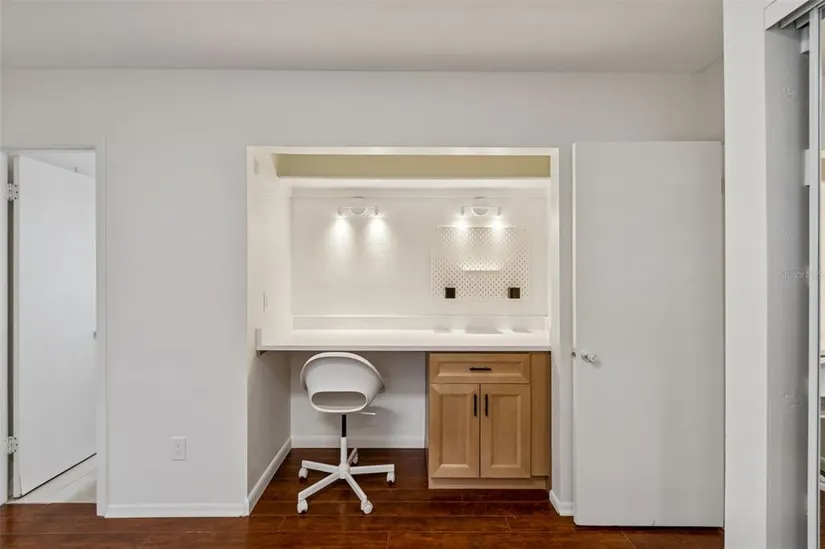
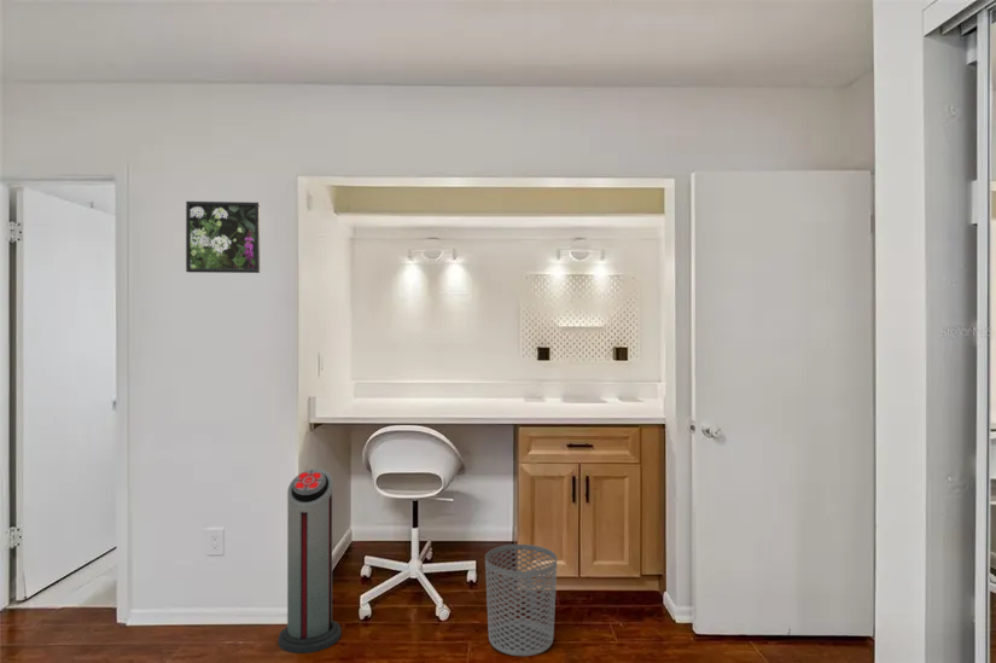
+ waste bin [484,543,558,657]
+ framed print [185,200,261,274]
+ air purifier [278,467,342,655]
